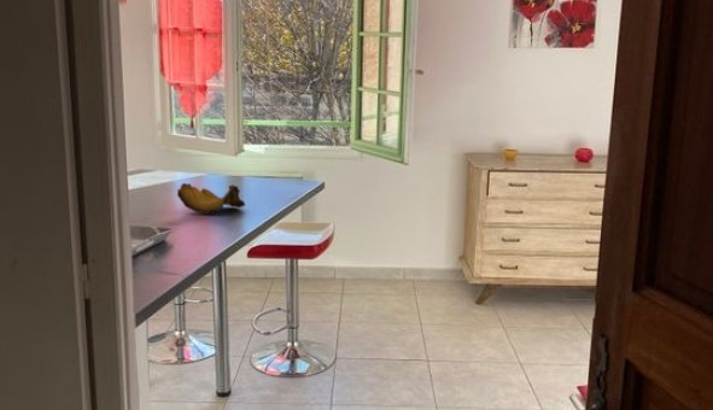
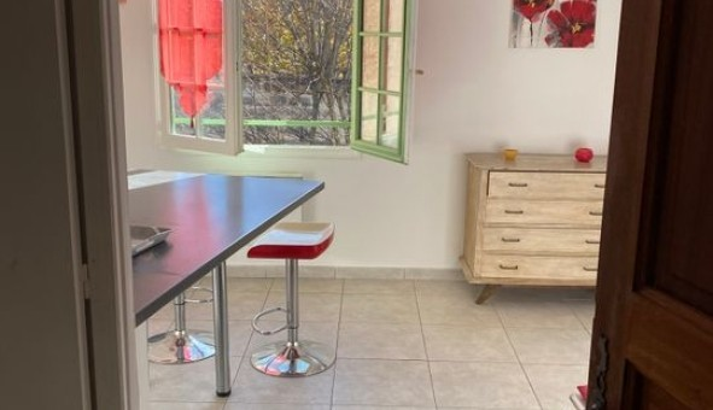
- banana bunch [176,182,246,216]
